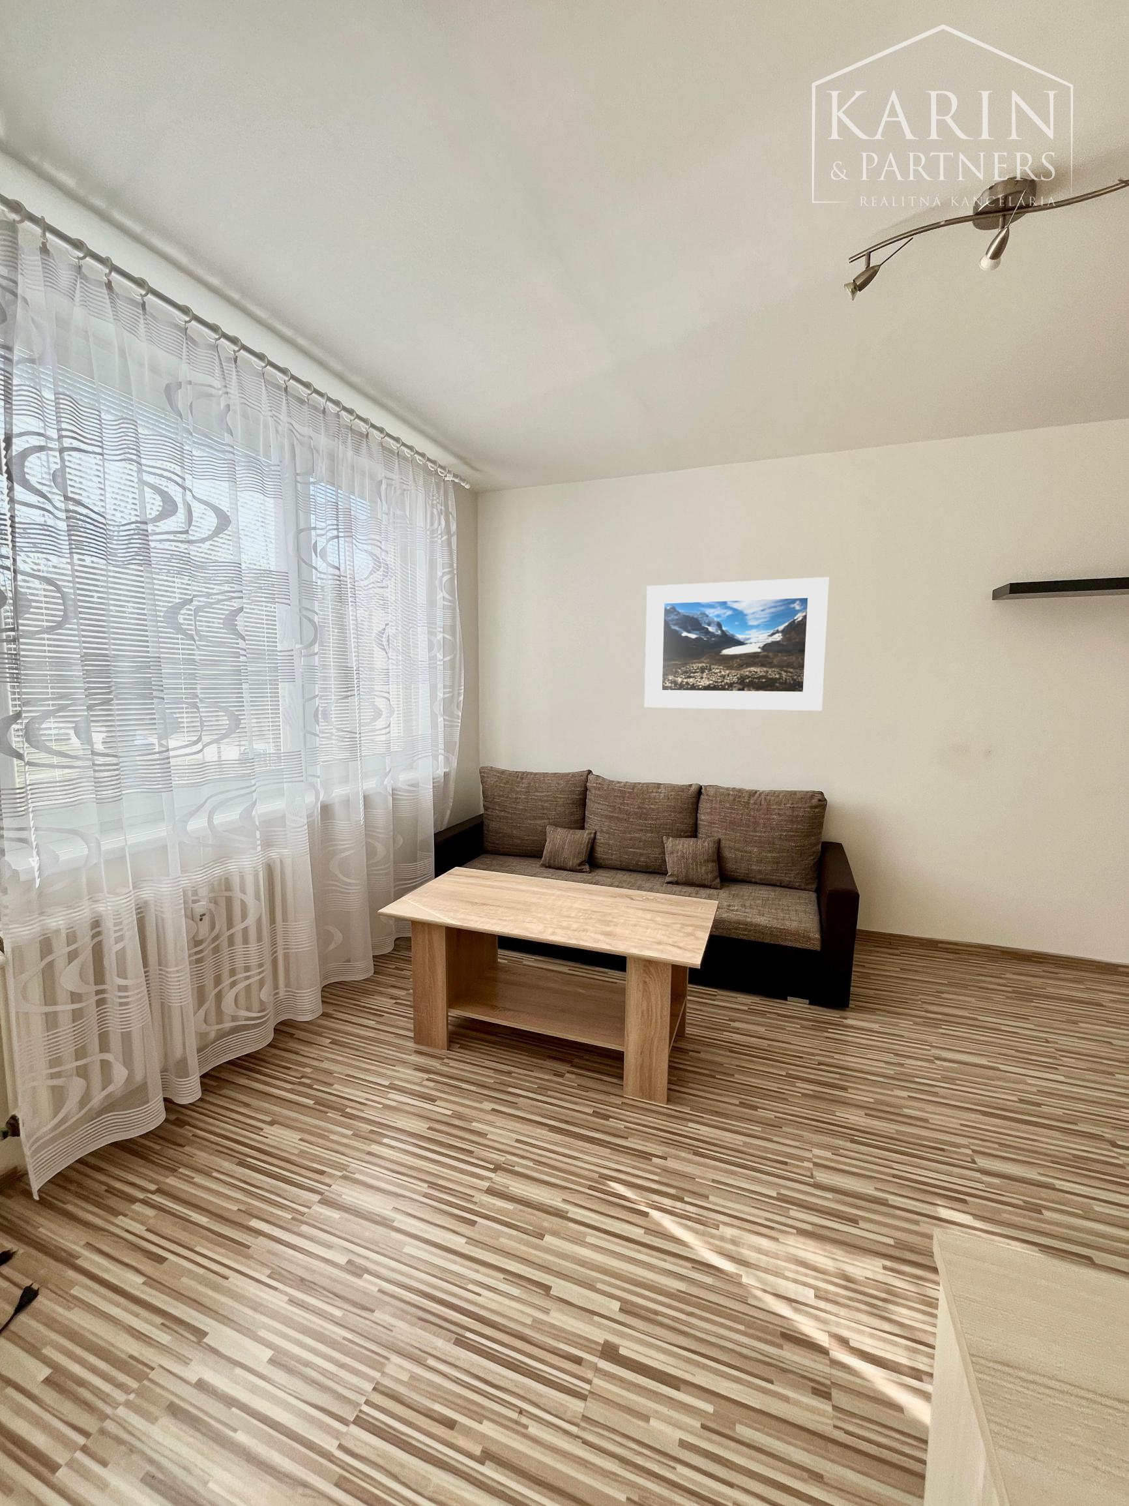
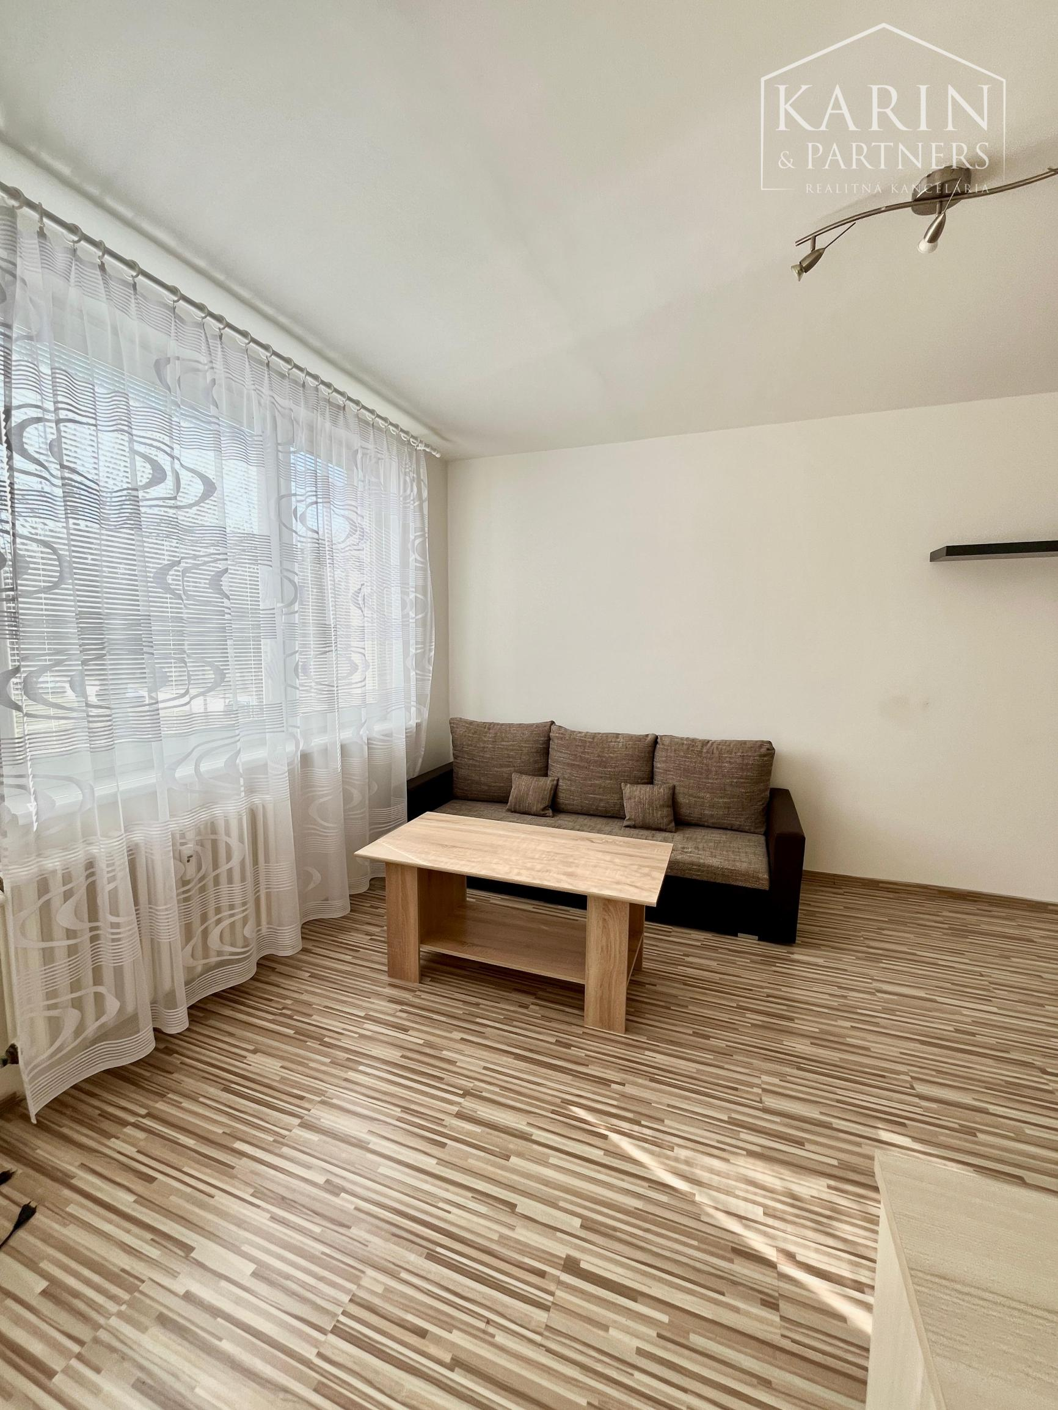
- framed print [644,577,830,712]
